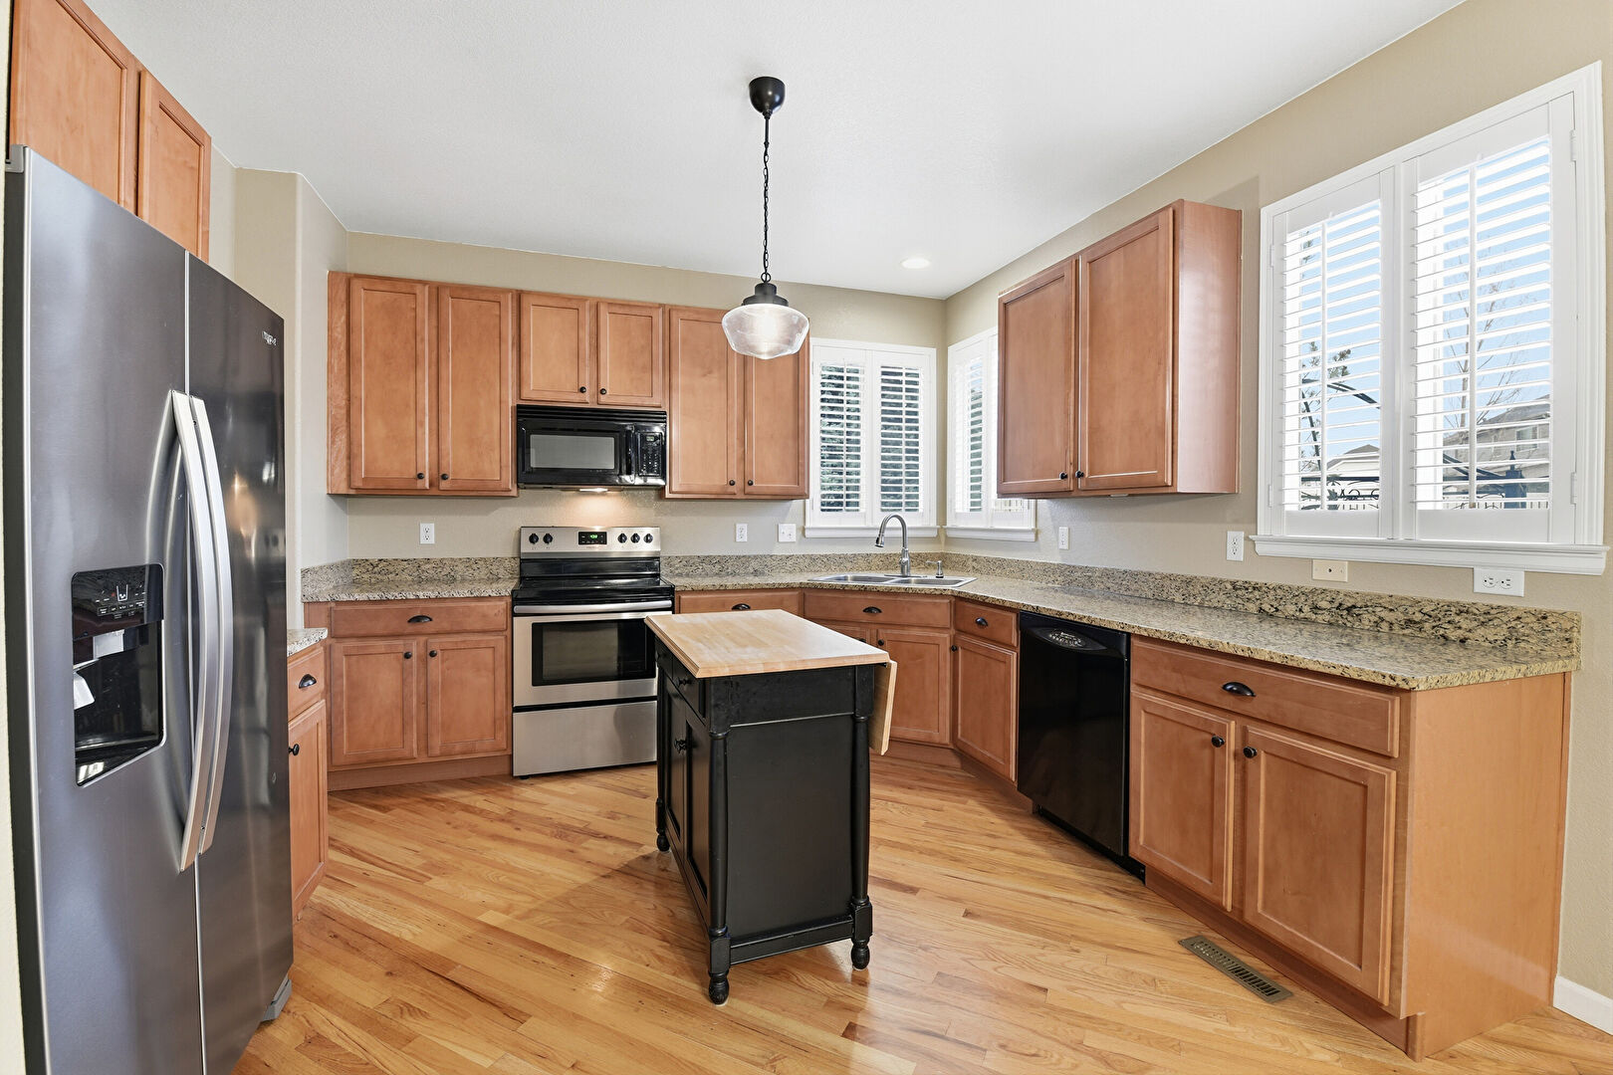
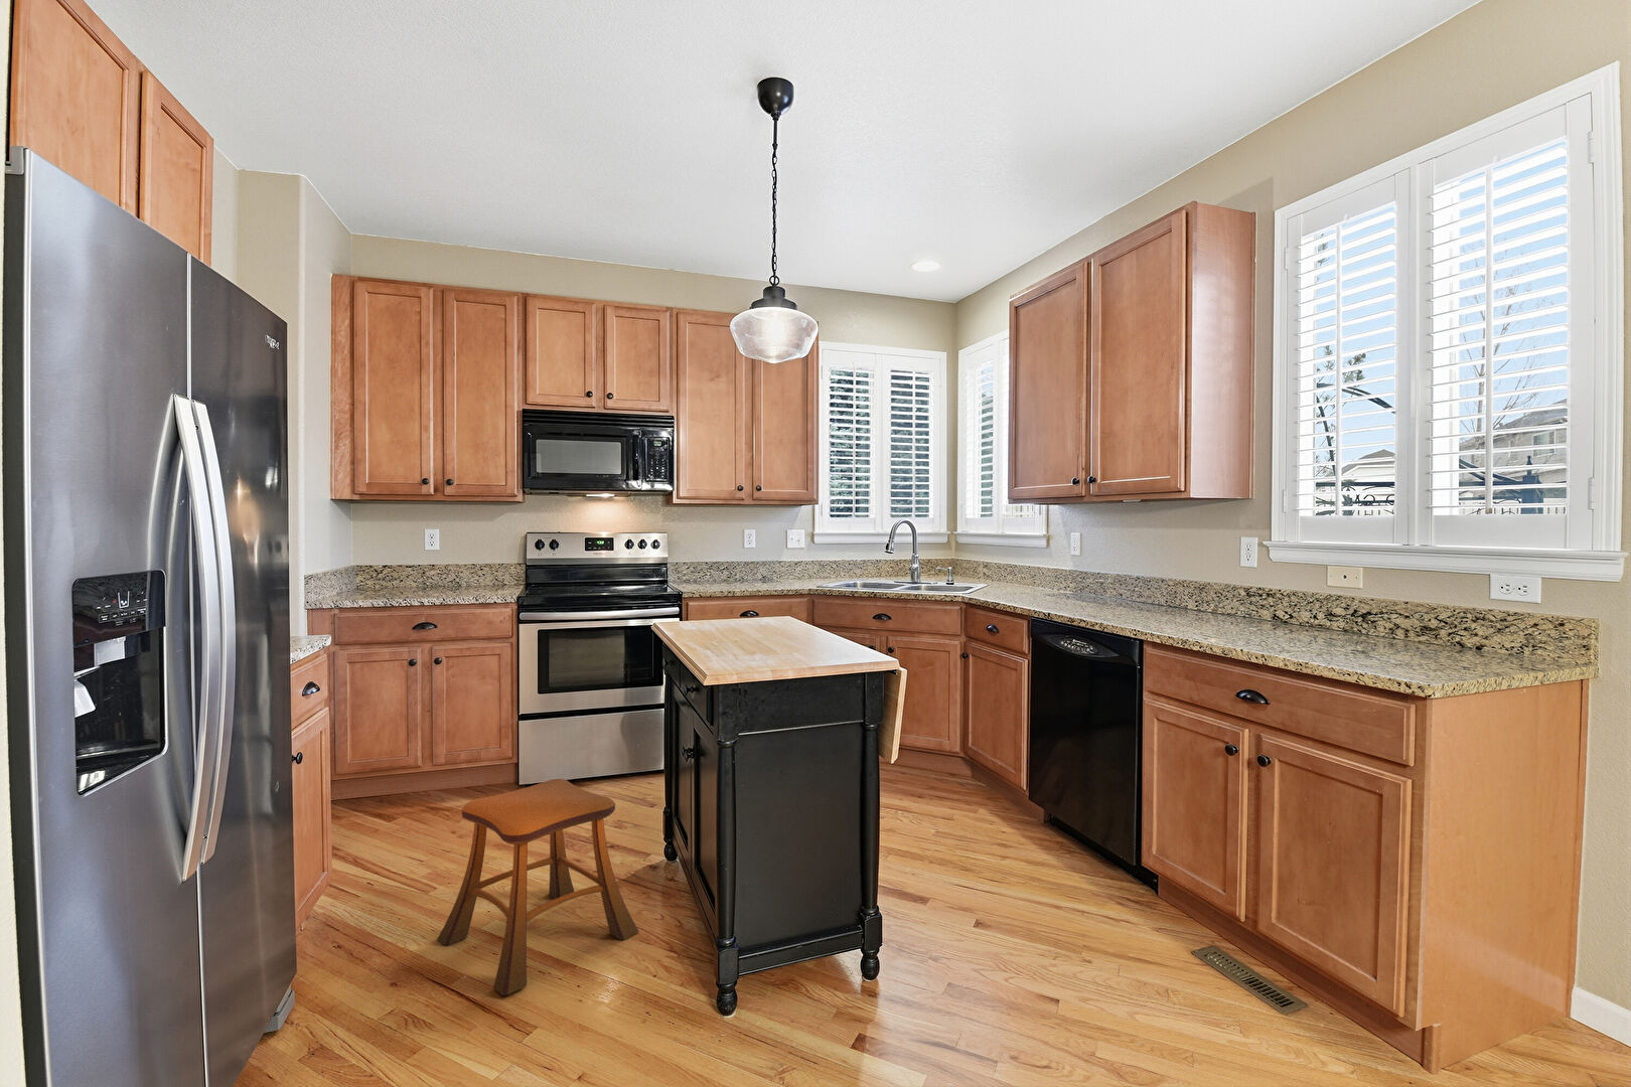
+ stool [436,778,640,996]
